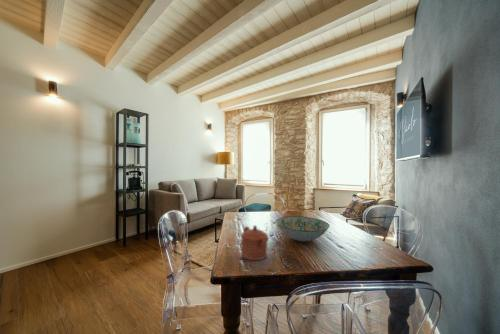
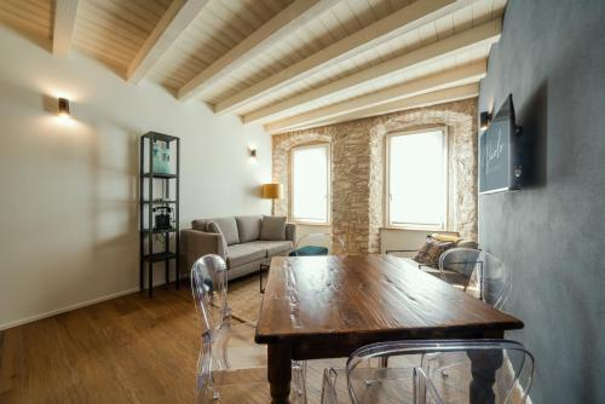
- teapot [240,224,270,261]
- decorative bowl [275,215,330,242]
